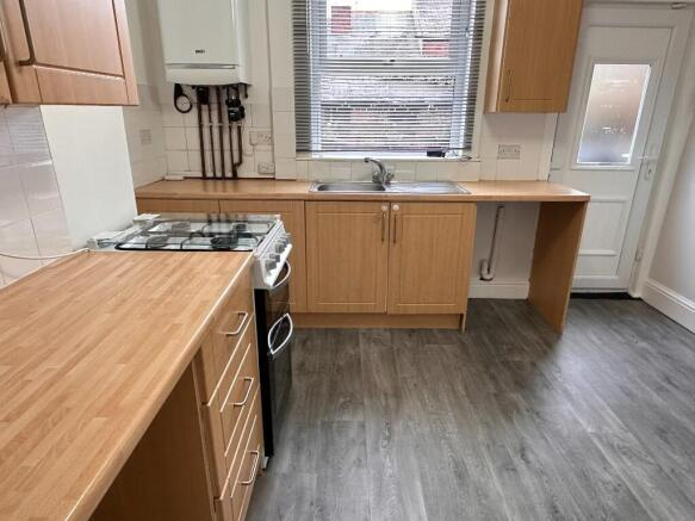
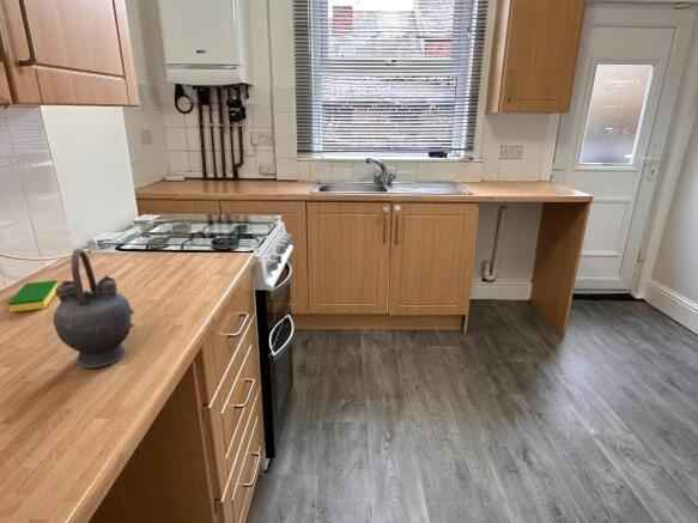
+ dish sponge [7,279,60,314]
+ teapot [53,248,135,369]
